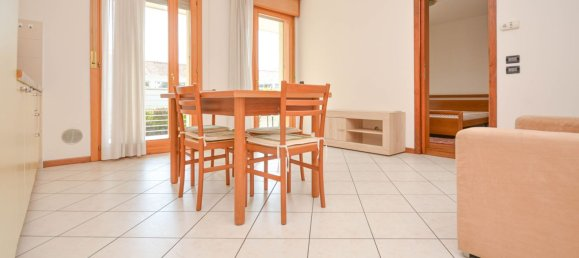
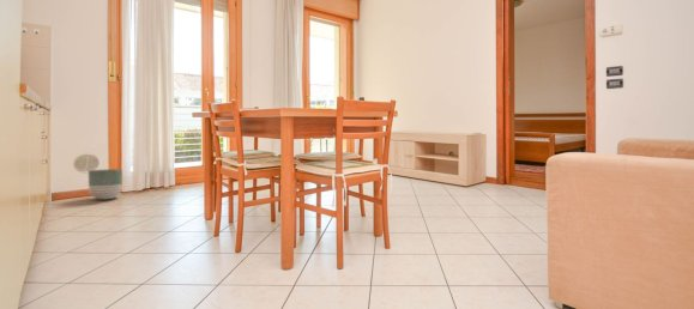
+ planter [87,168,123,200]
